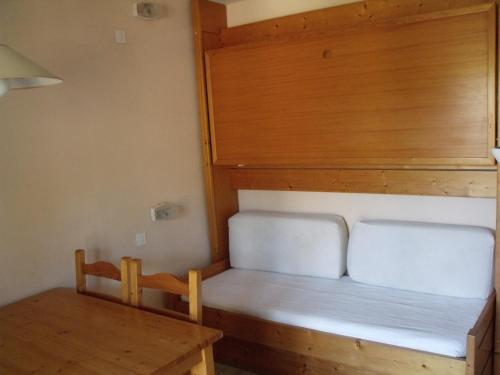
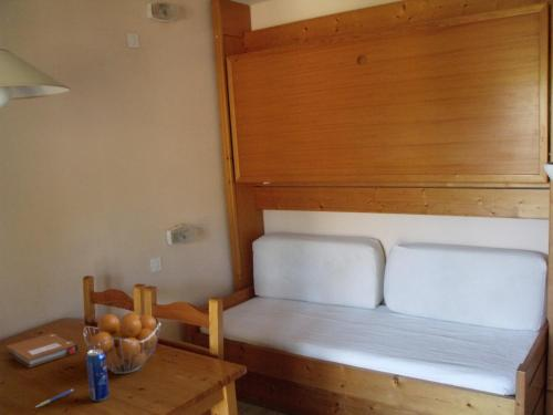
+ notebook [6,332,80,369]
+ pen [34,388,75,408]
+ beverage can [85,350,111,403]
+ fruit basket [82,312,161,375]
